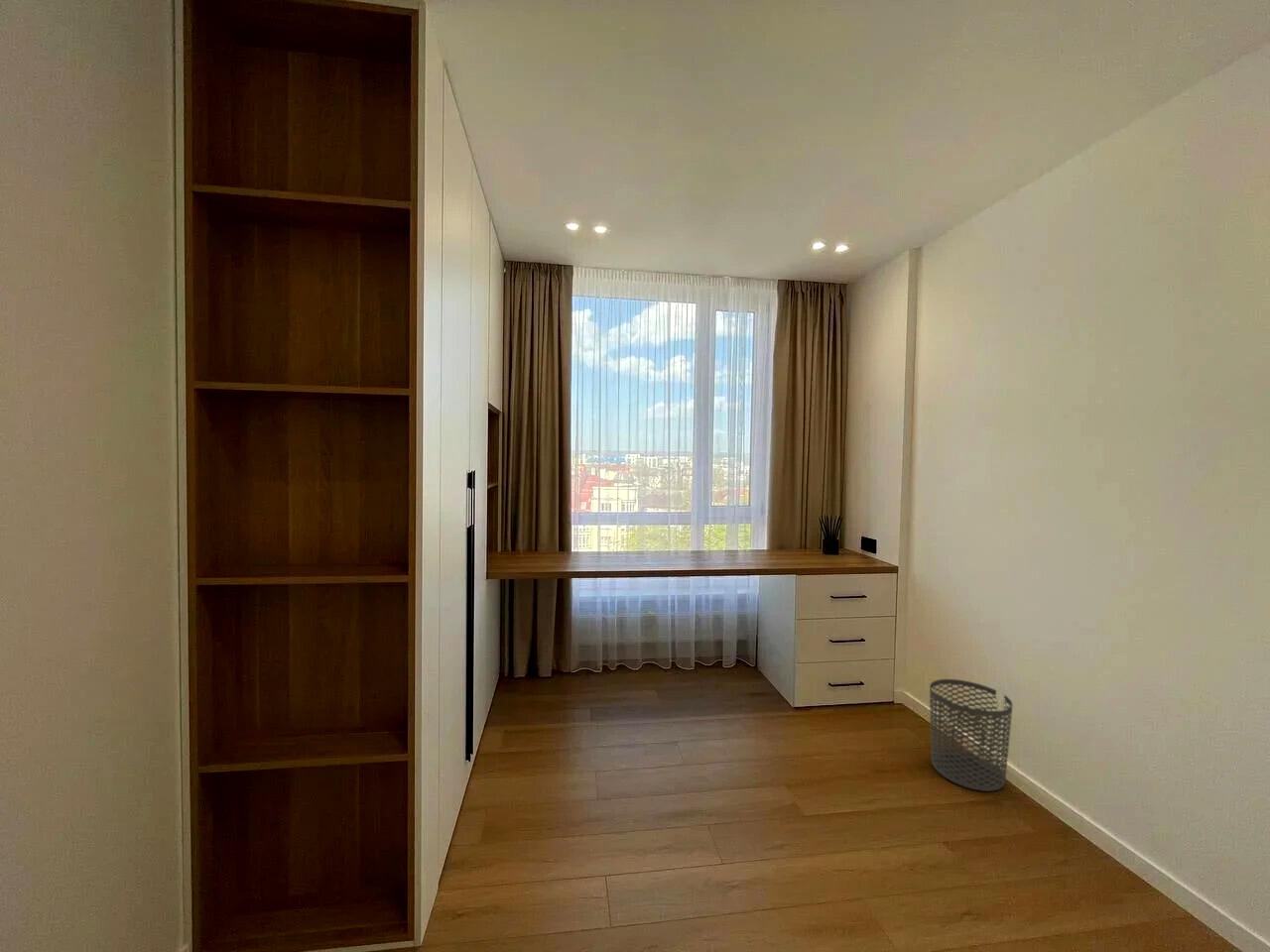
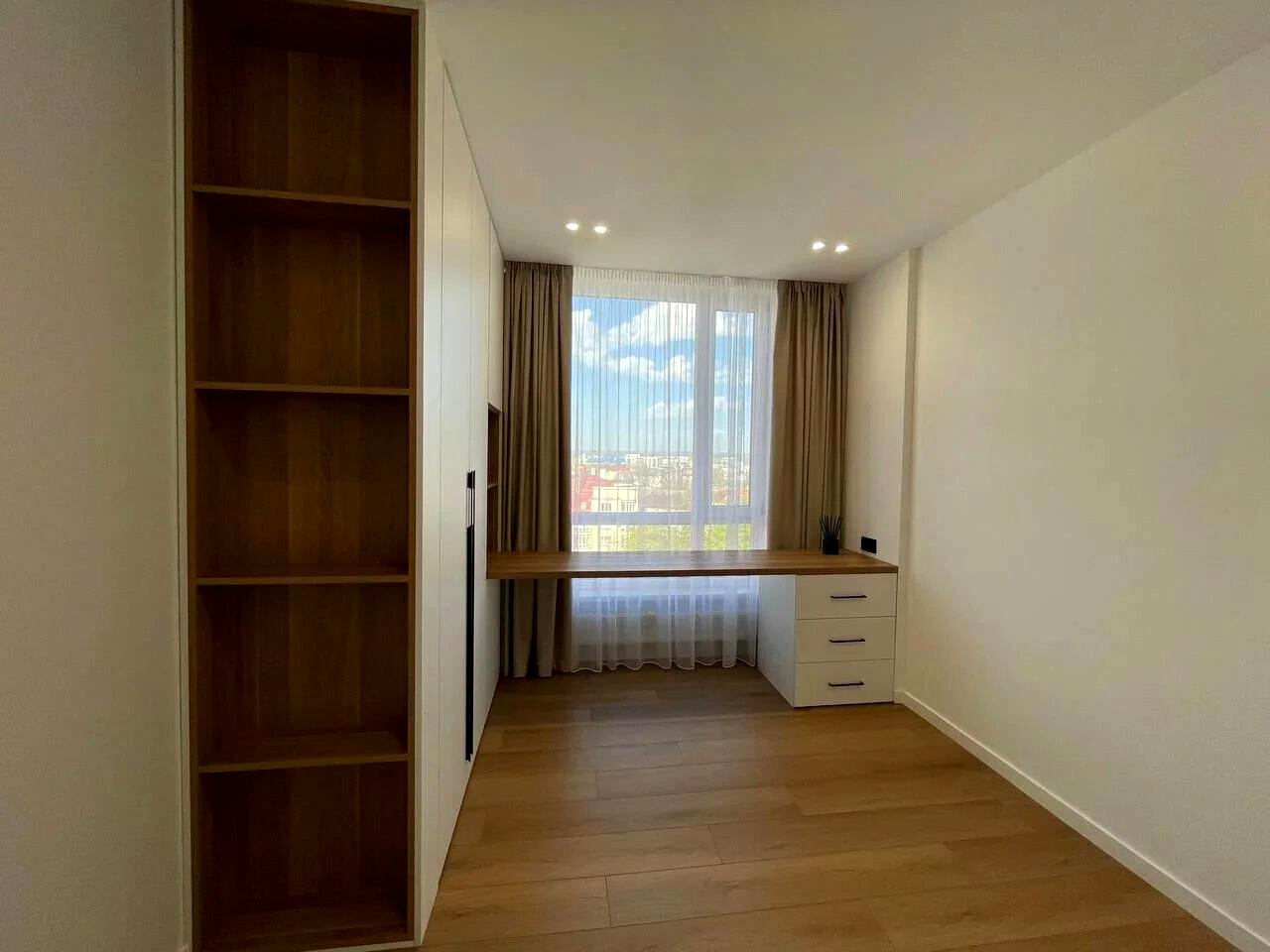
- waste bin [929,678,1013,792]
